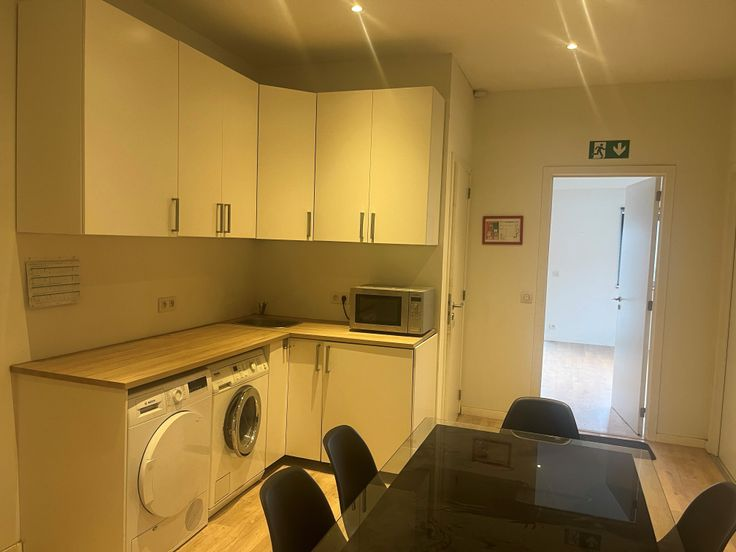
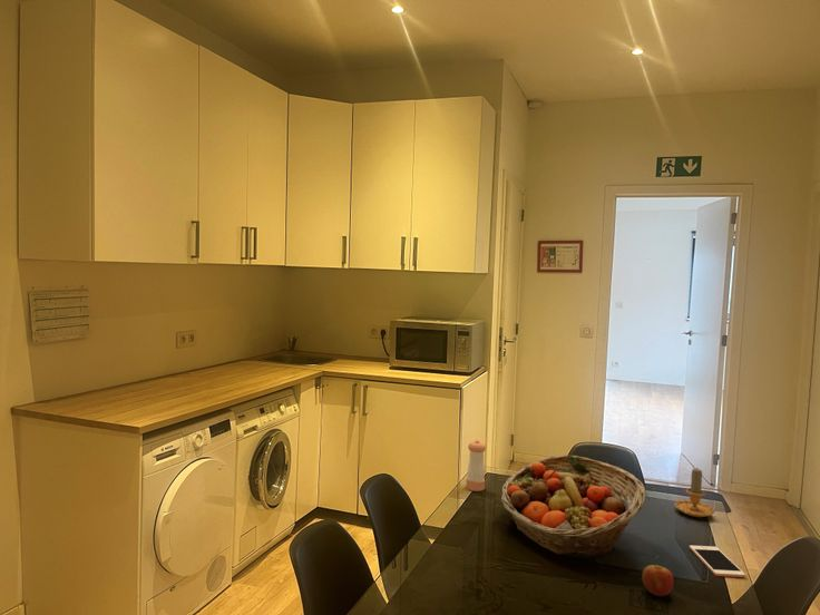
+ apple [641,564,674,597]
+ candle [674,467,716,518]
+ fruit basket [500,453,646,559]
+ pepper shaker [465,439,487,492]
+ cell phone [689,545,746,578]
